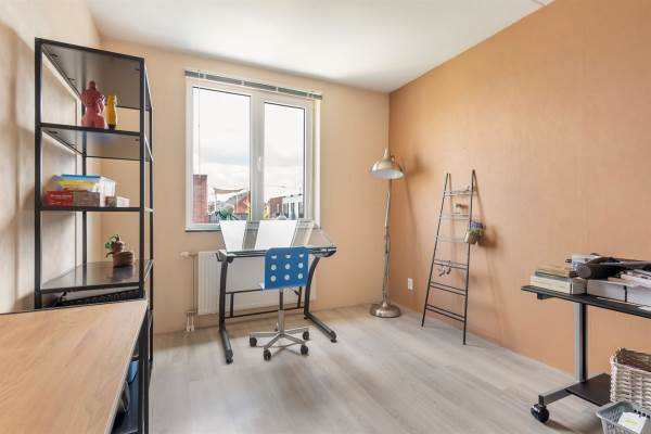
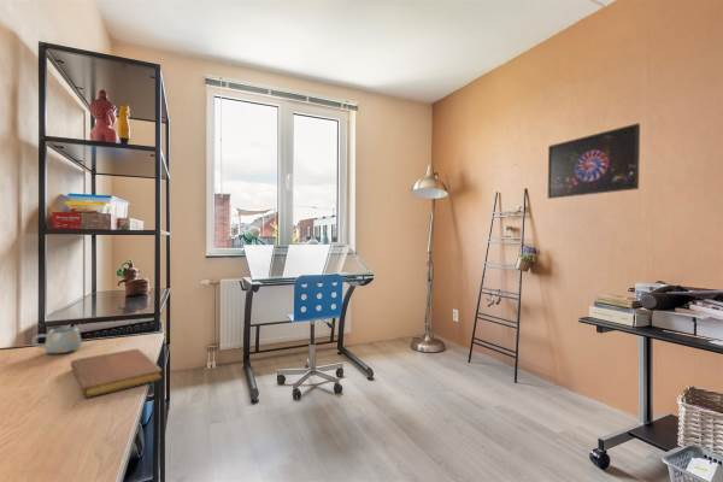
+ notebook [70,348,163,399]
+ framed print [547,122,641,200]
+ mug [30,325,82,354]
